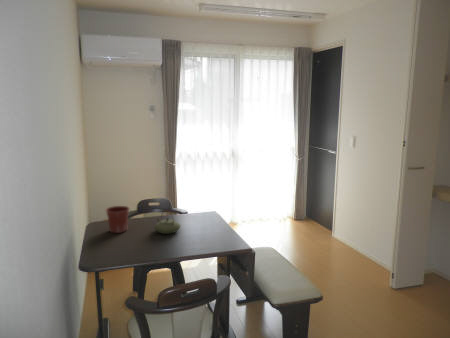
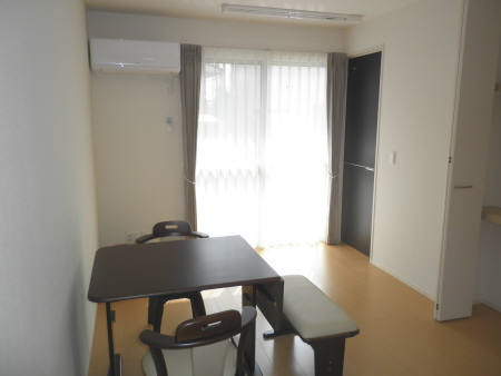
- flower pot [105,205,131,234]
- teapot [153,210,182,235]
